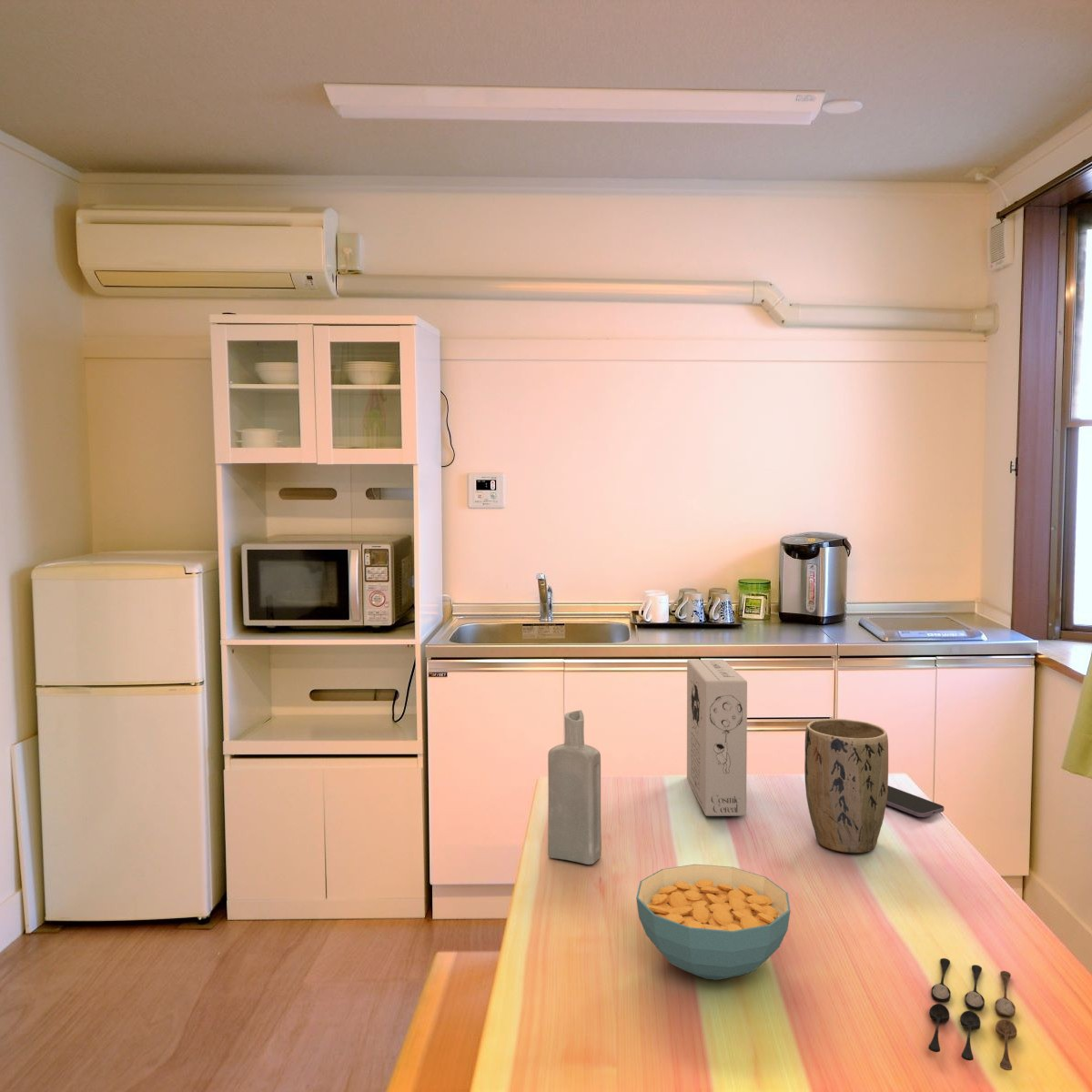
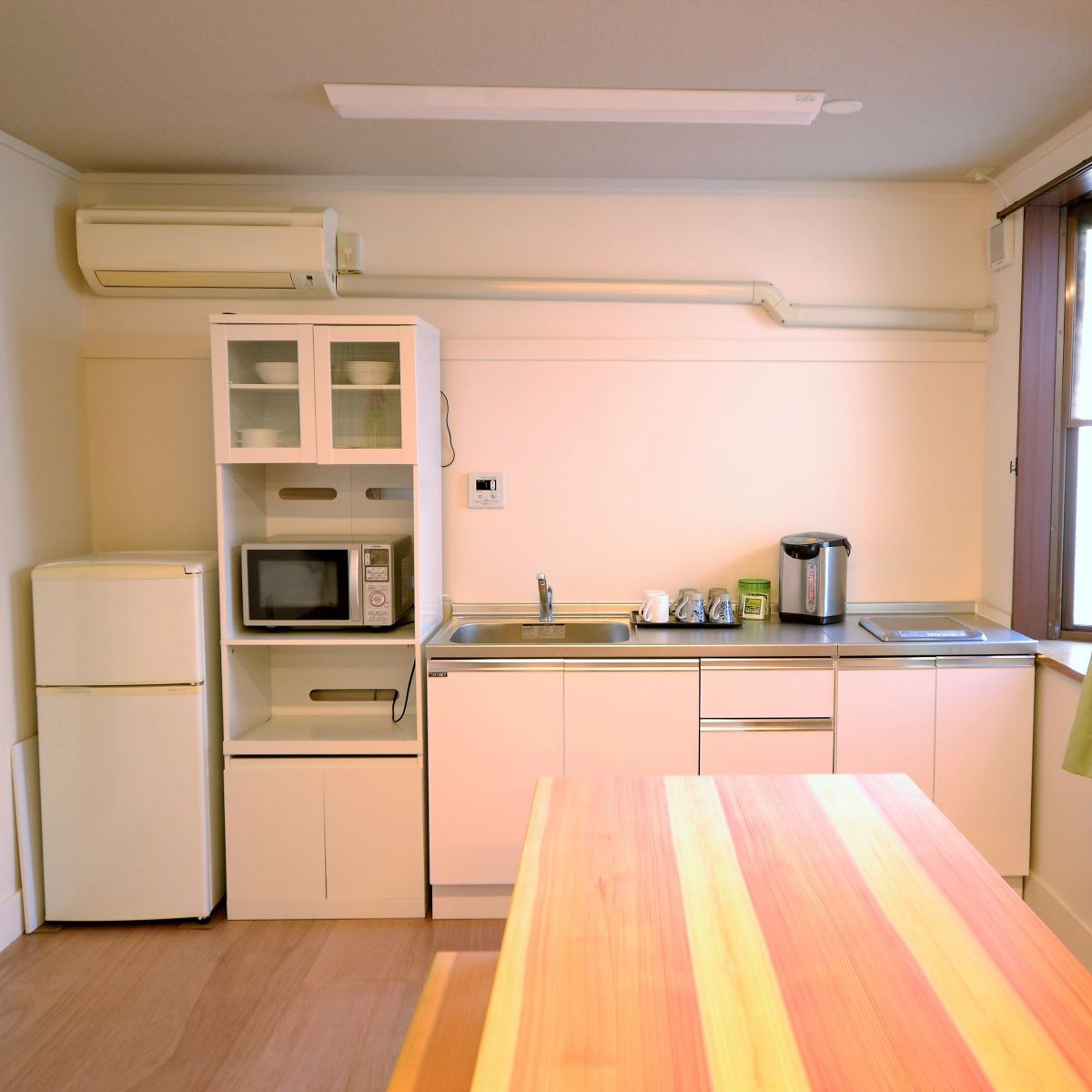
- cereal bowl [635,864,791,981]
- spoon [927,957,1017,1071]
- plant pot [804,718,889,854]
- bottle [547,709,602,865]
- cereal box [686,659,748,817]
- smartphone [886,784,945,818]
